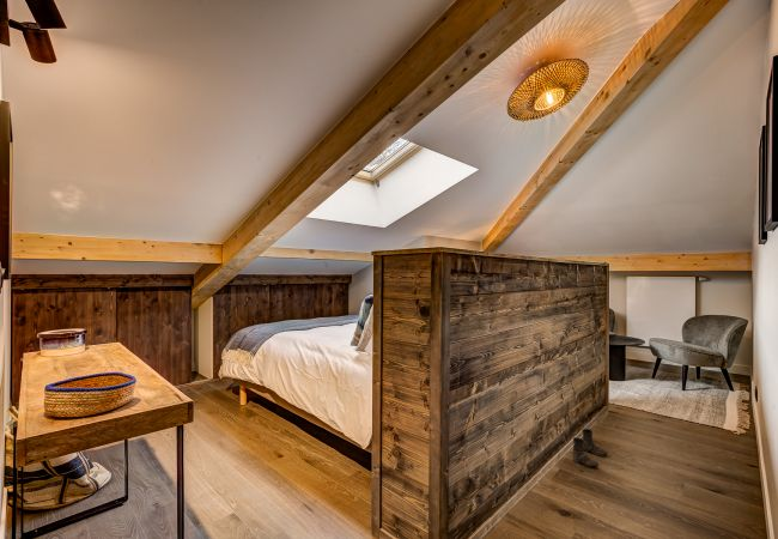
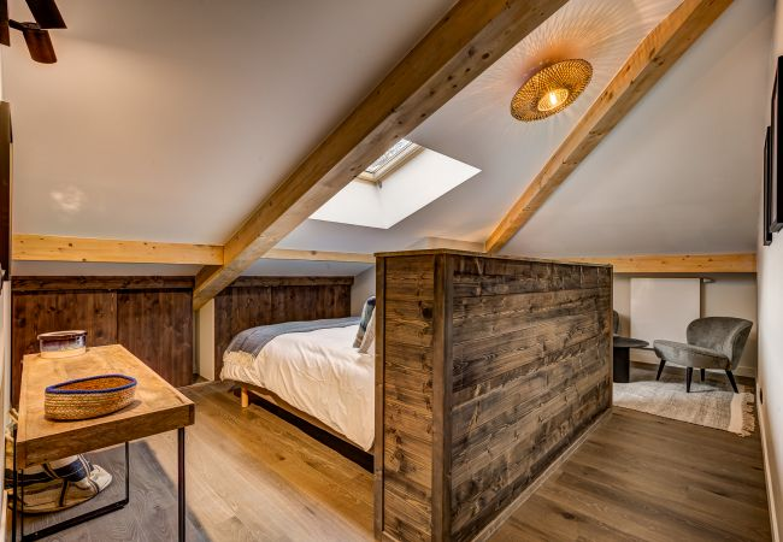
- boots [572,428,609,468]
